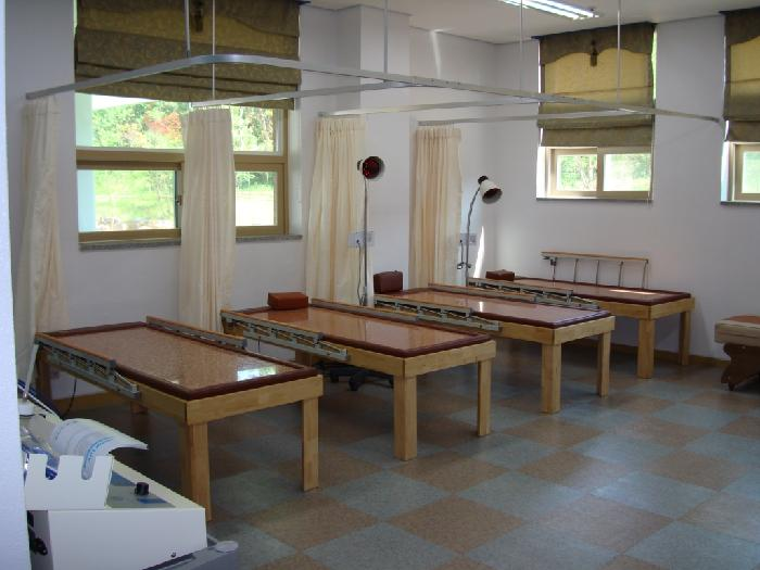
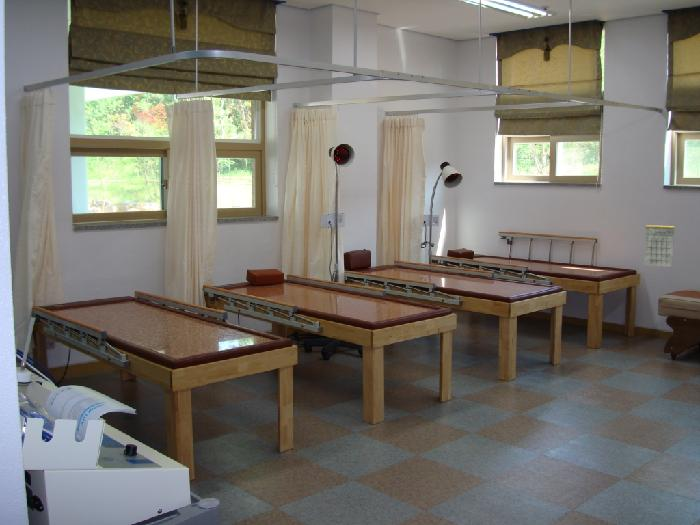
+ calendar [644,215,676,268]
